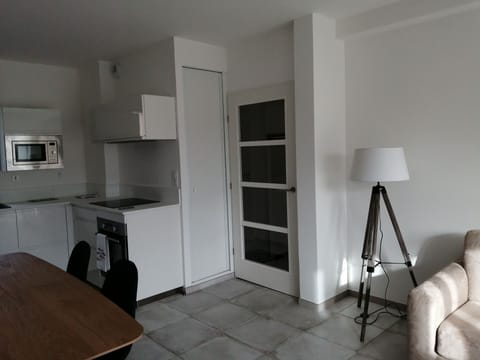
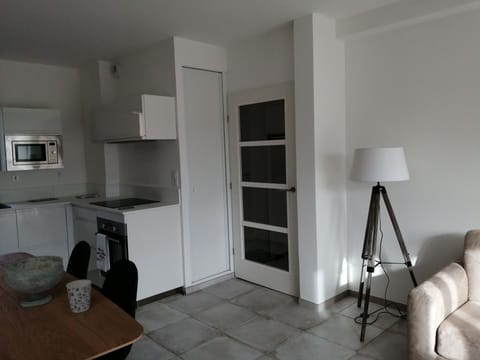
+ decorative bowl [3,255,65,308]
+ cup [65,279,92,313]
